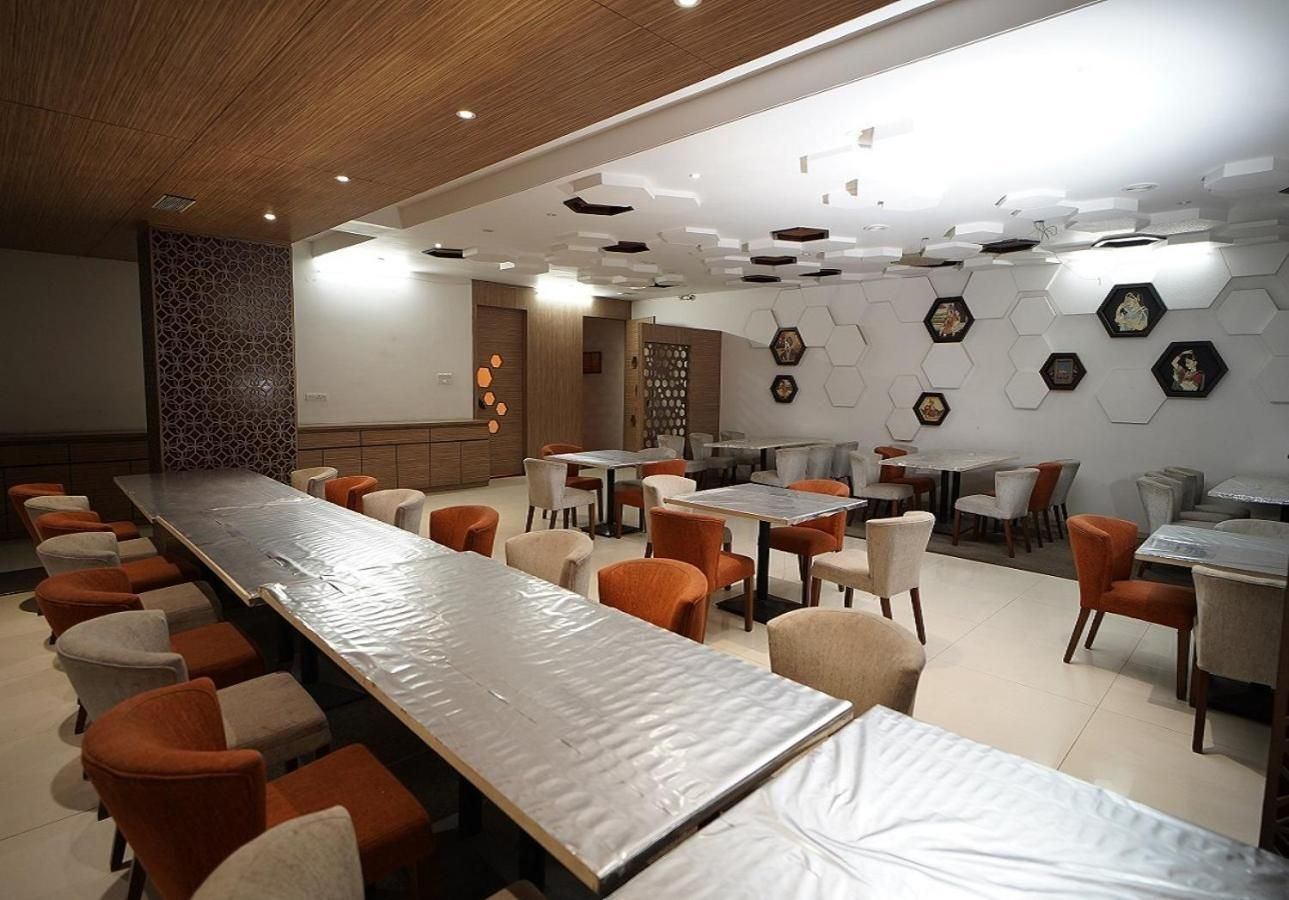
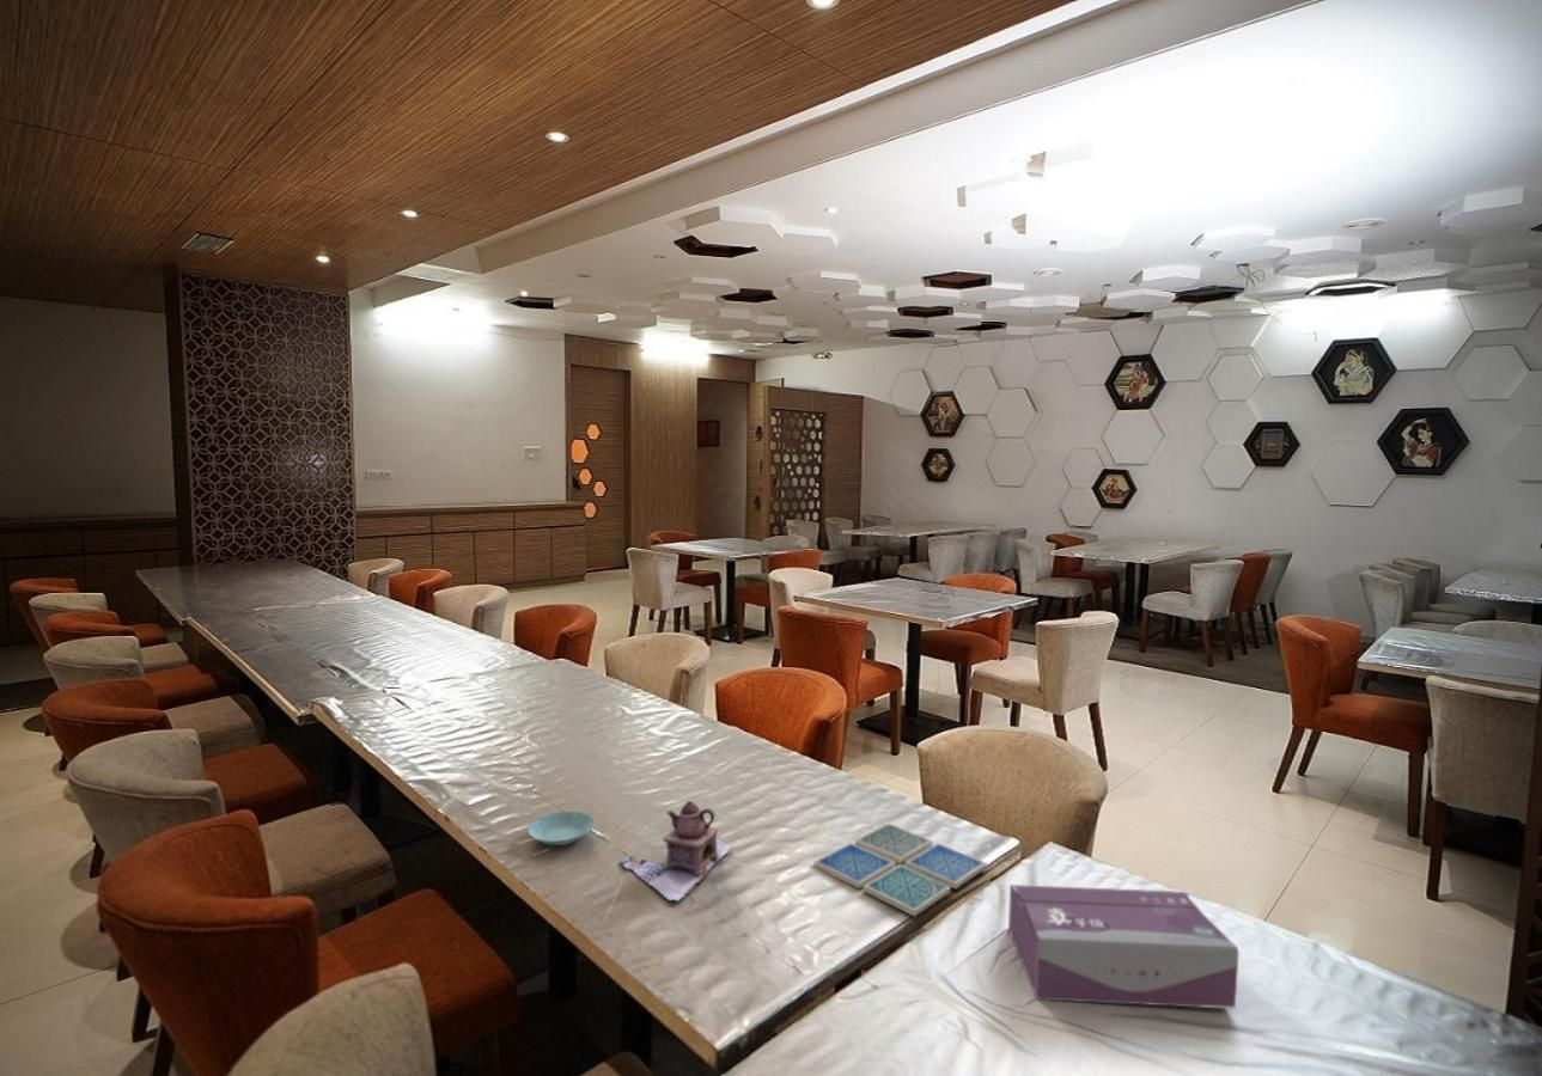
+ tissue box [1007,884,1241,1010]
+ drink coaster [812,821,988,918]
+ saucer [526,811,596,846]
+ teapot [617,800,735,904]
